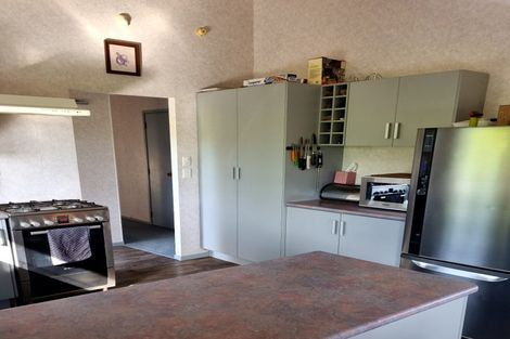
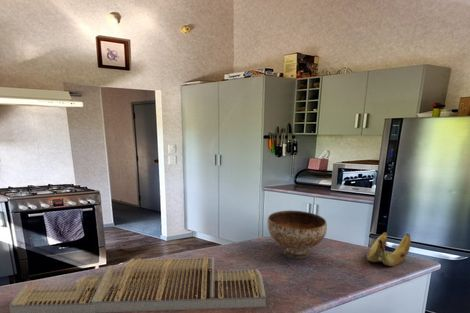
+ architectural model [9,256,267,313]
+ bowl [266,209,328,260]
+ banana [366,231,412,267]
